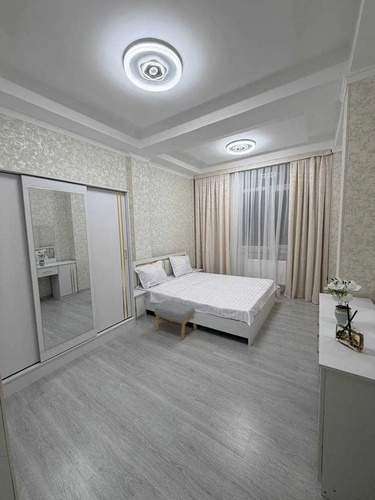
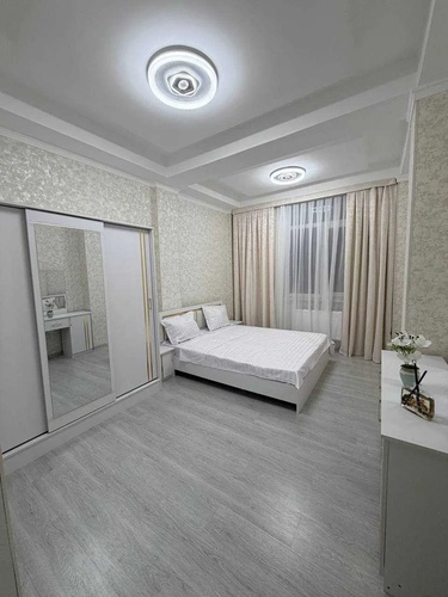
- footstool [153,300,197,340]
